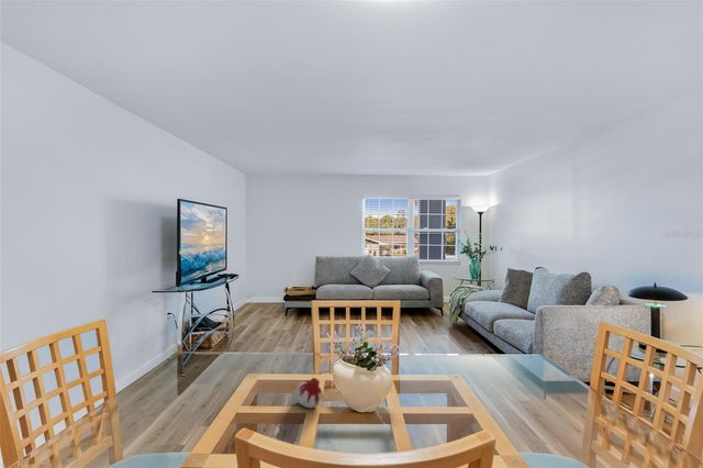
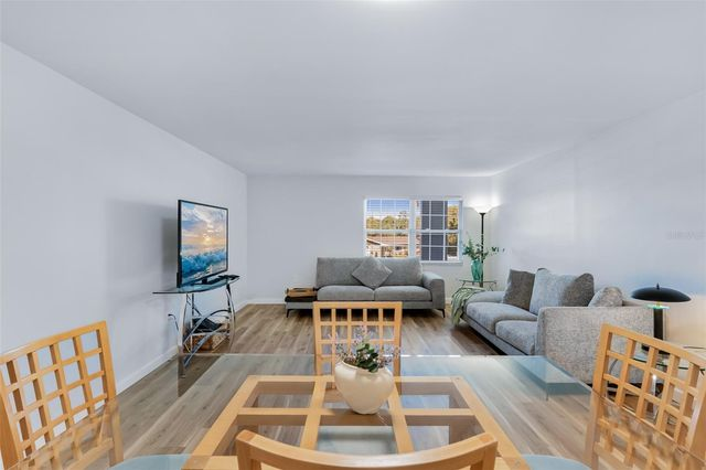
- candle [293,377,324,409]
